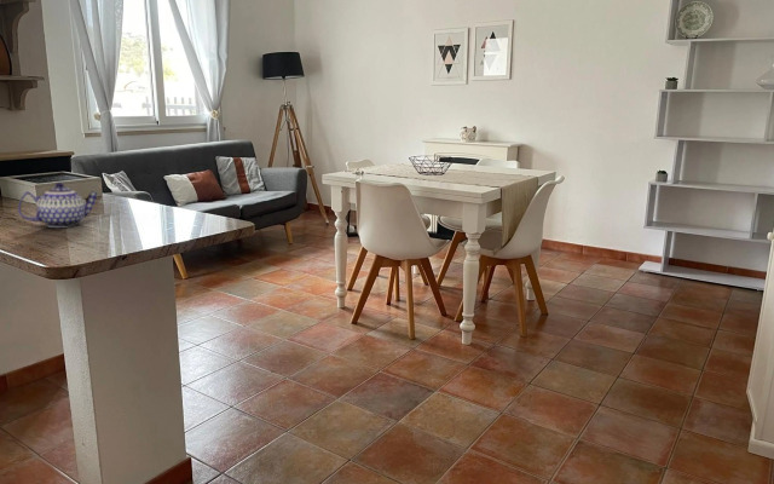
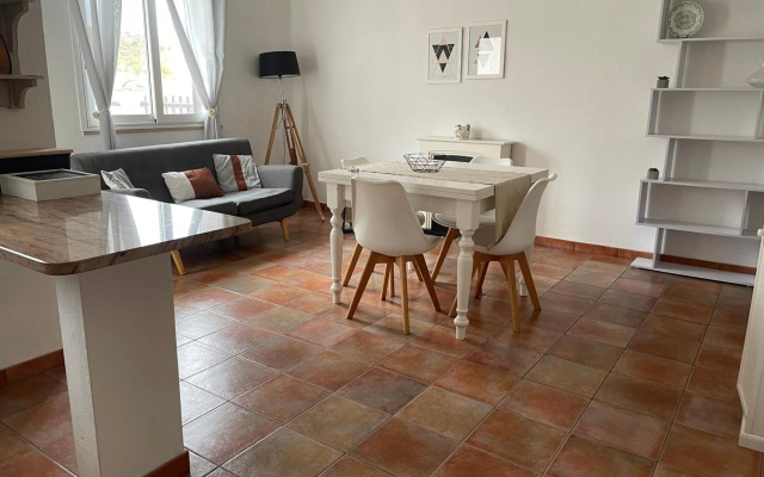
- teapot [17,182,99,229]
